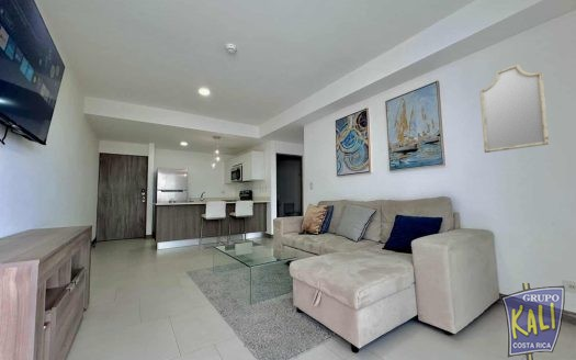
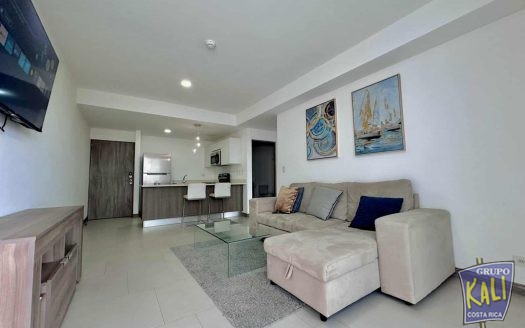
- home mirror [478,63,551,154]
